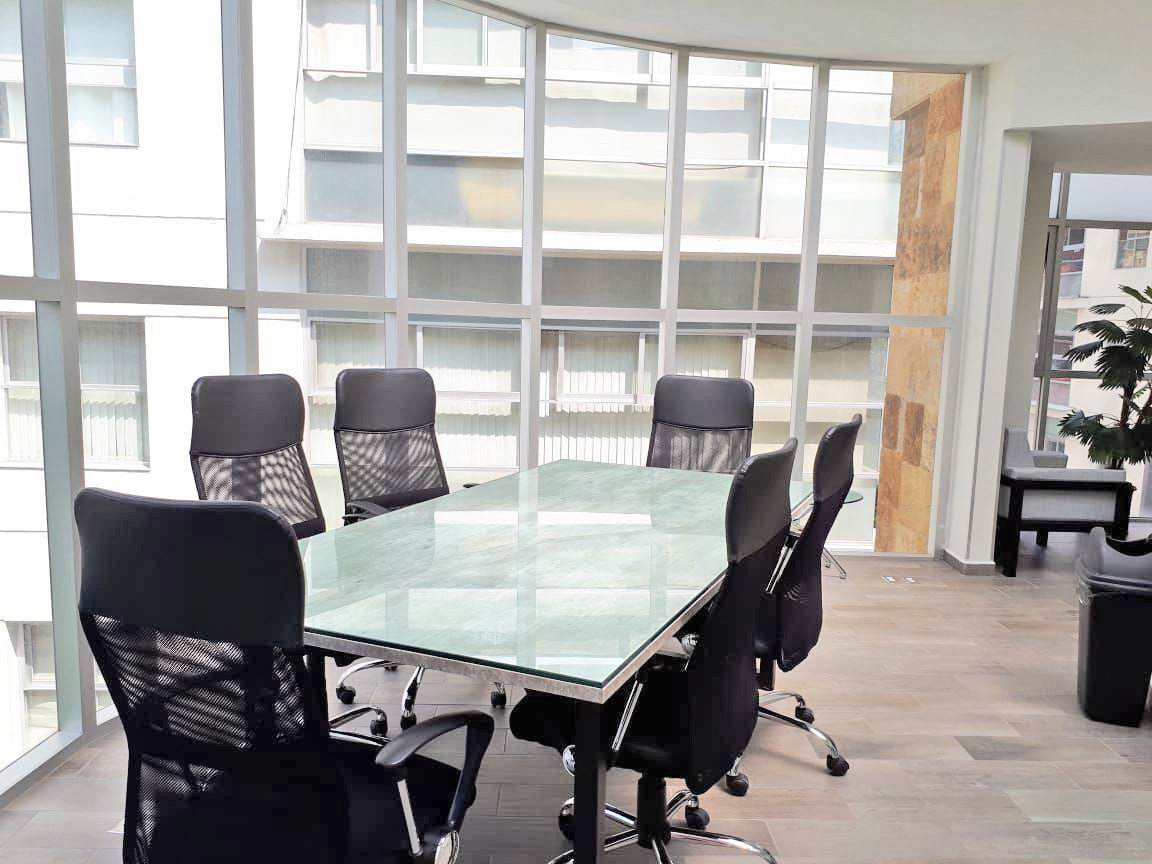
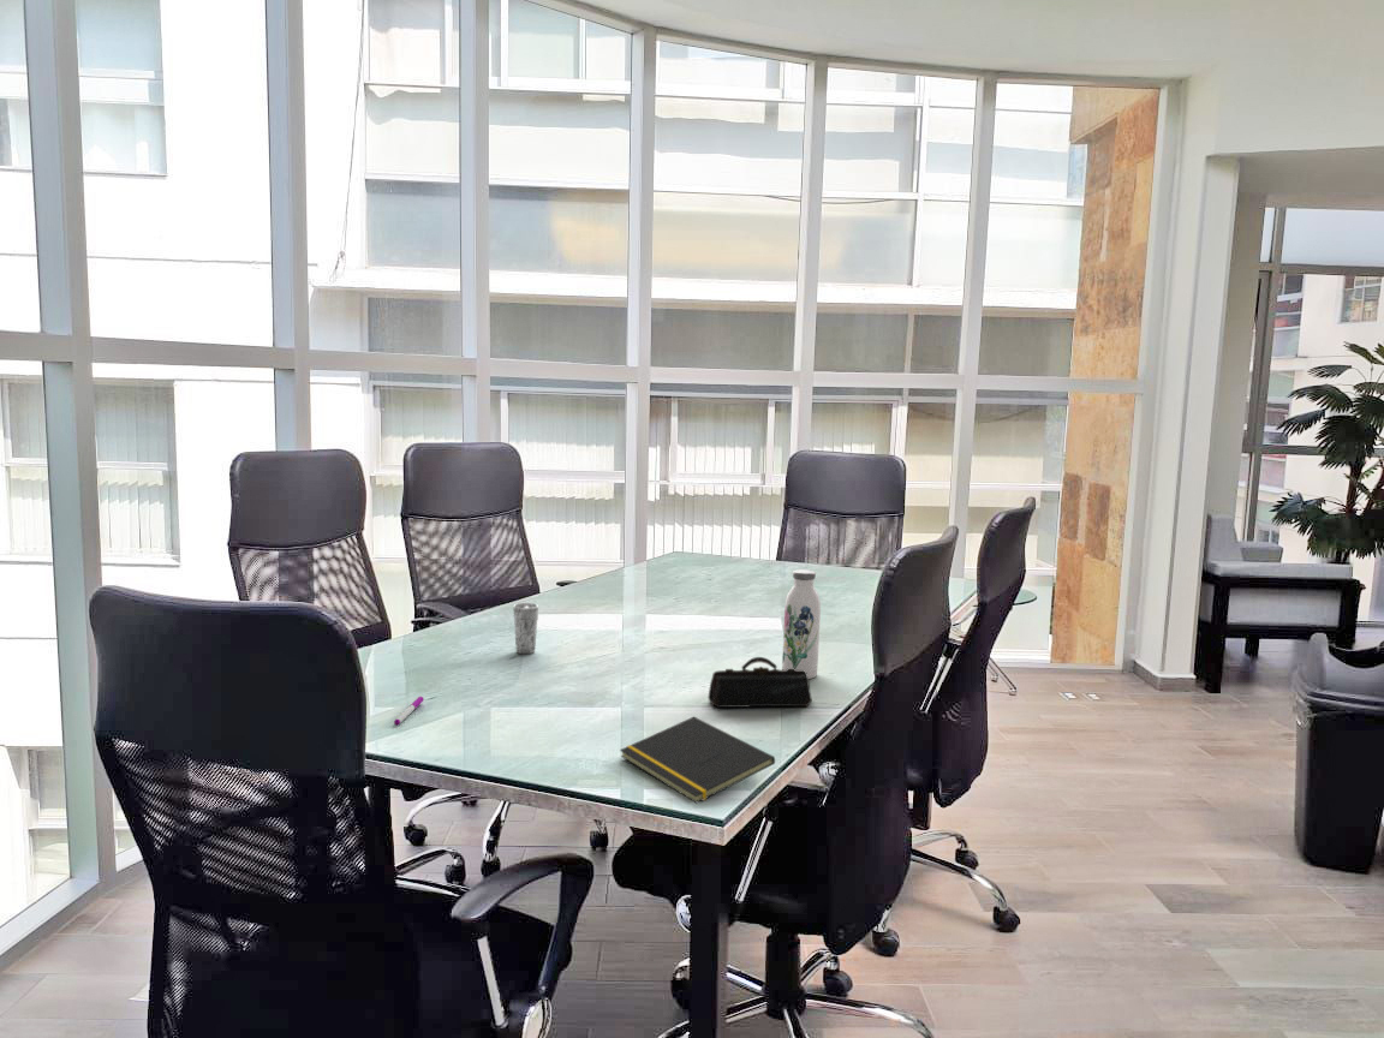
+ pen [393,696,425,726]
+ notepad [619,716,776,804]
+ pencil case [706,656,813,709]
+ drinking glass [512,602,539,655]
+ water bottle [781,568,822,680]
